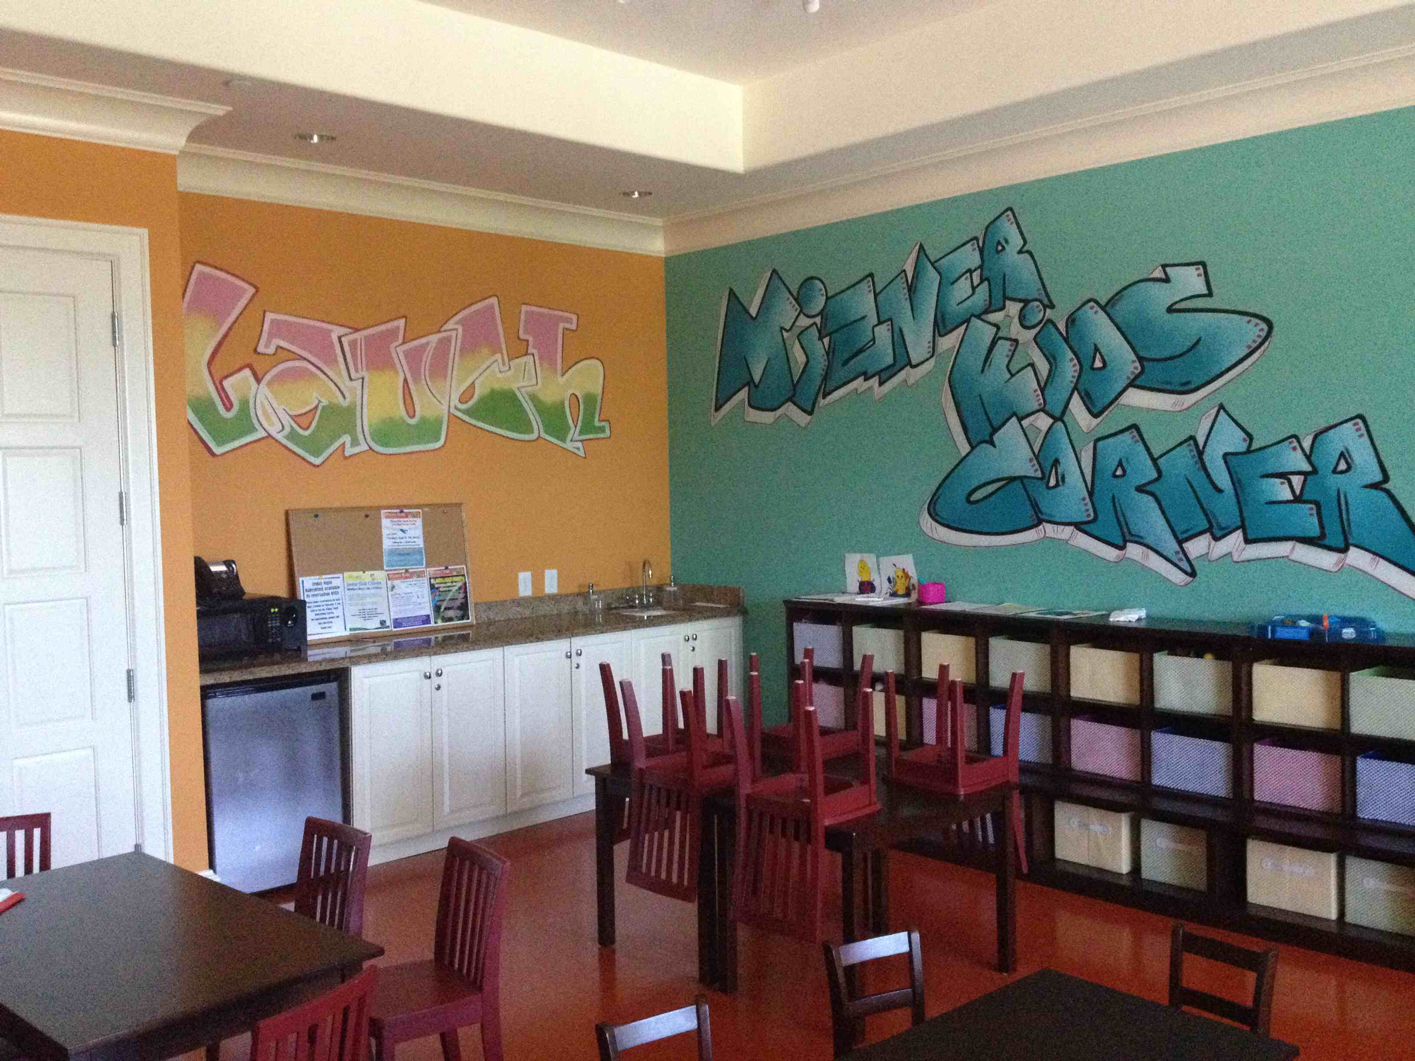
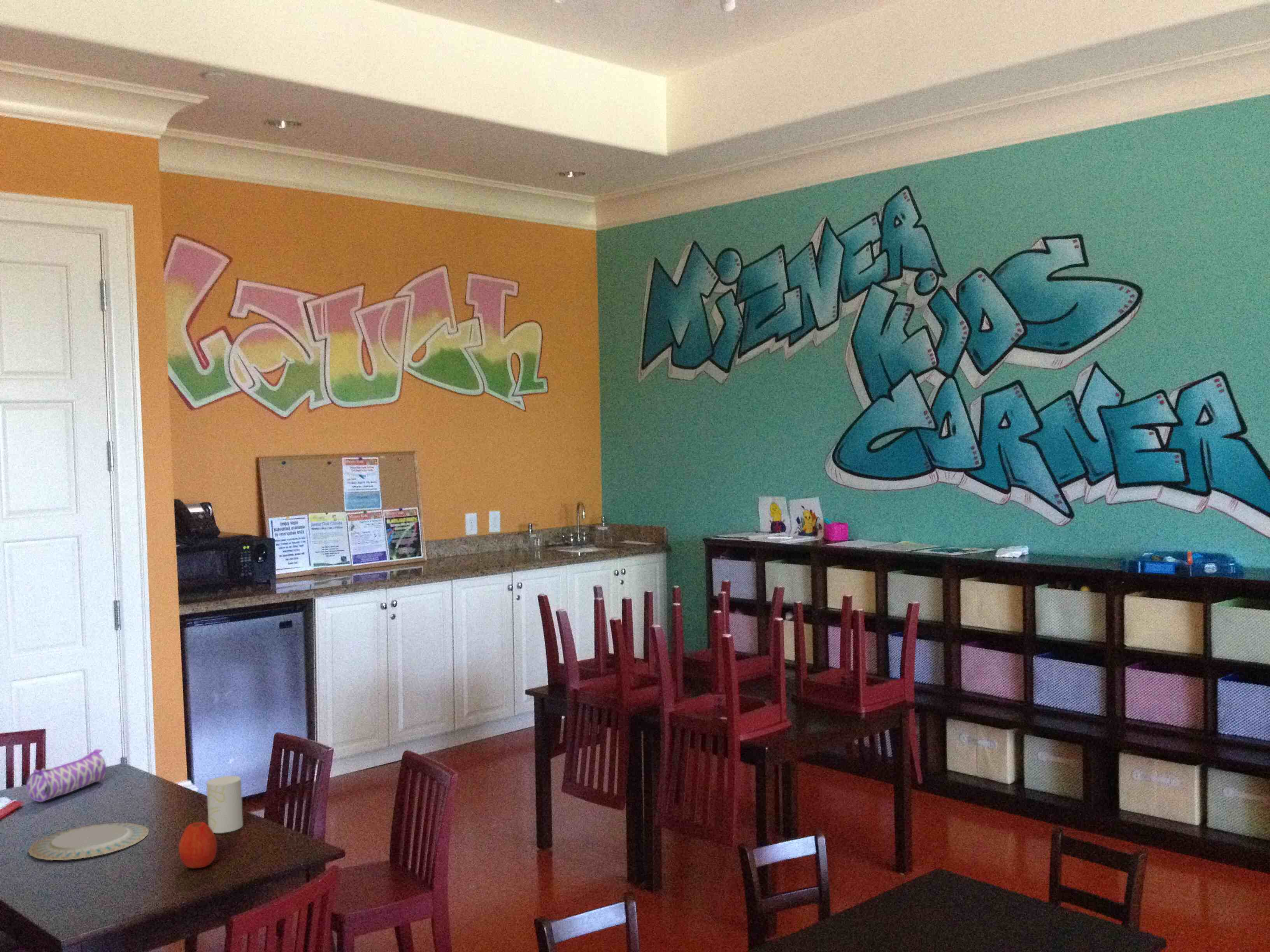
+ cup [206,775,243,833]
+ pencil case [26,749,107,802]
+ apple [178,821,218,868]
+ chinaware [28,822,149,861]
